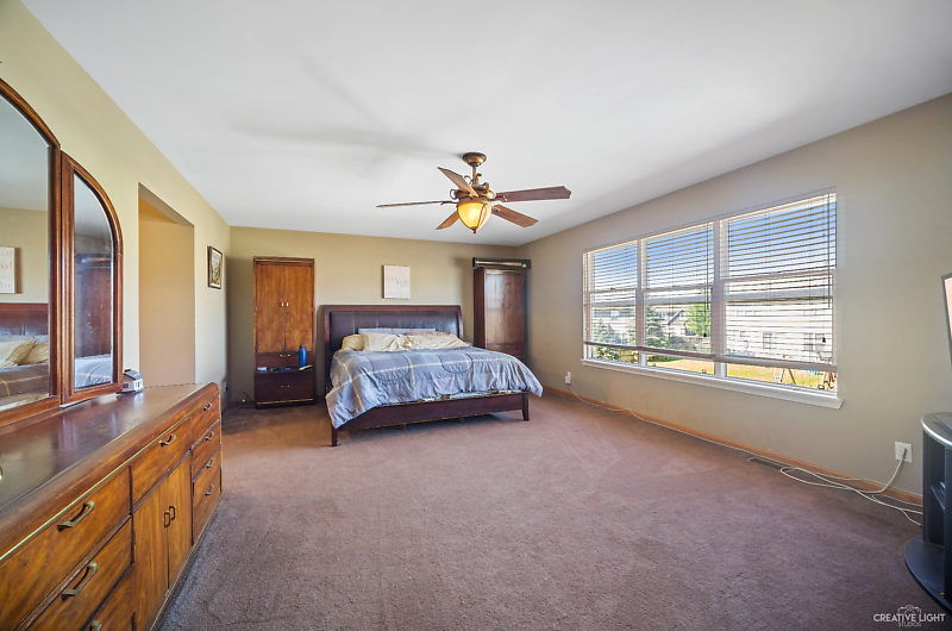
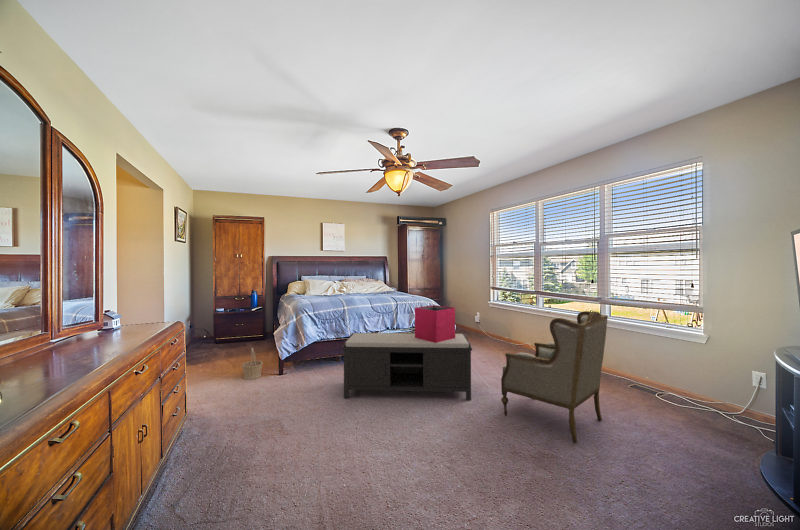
+ basket [241,347,264,380]
+ armchair [500,310,609,445]
+ storage bin [414,304,456,343]
+ bench [341,332,473,401]
